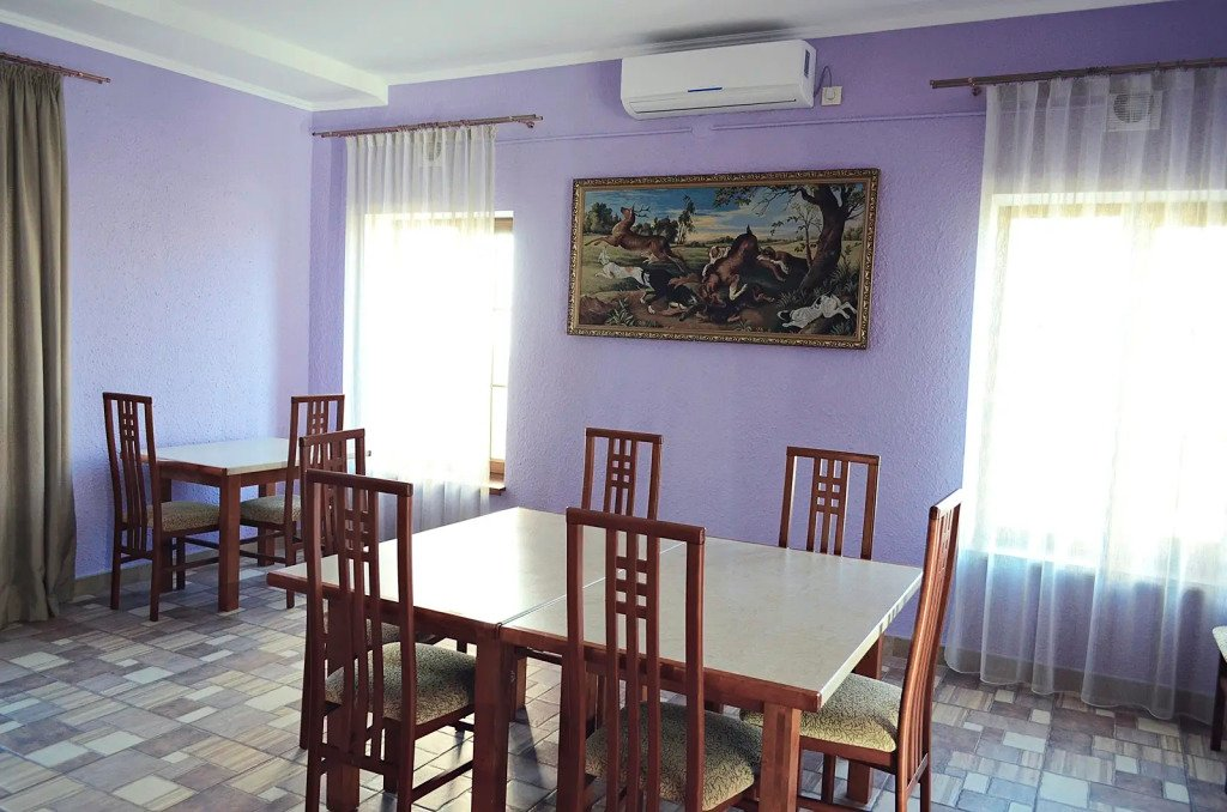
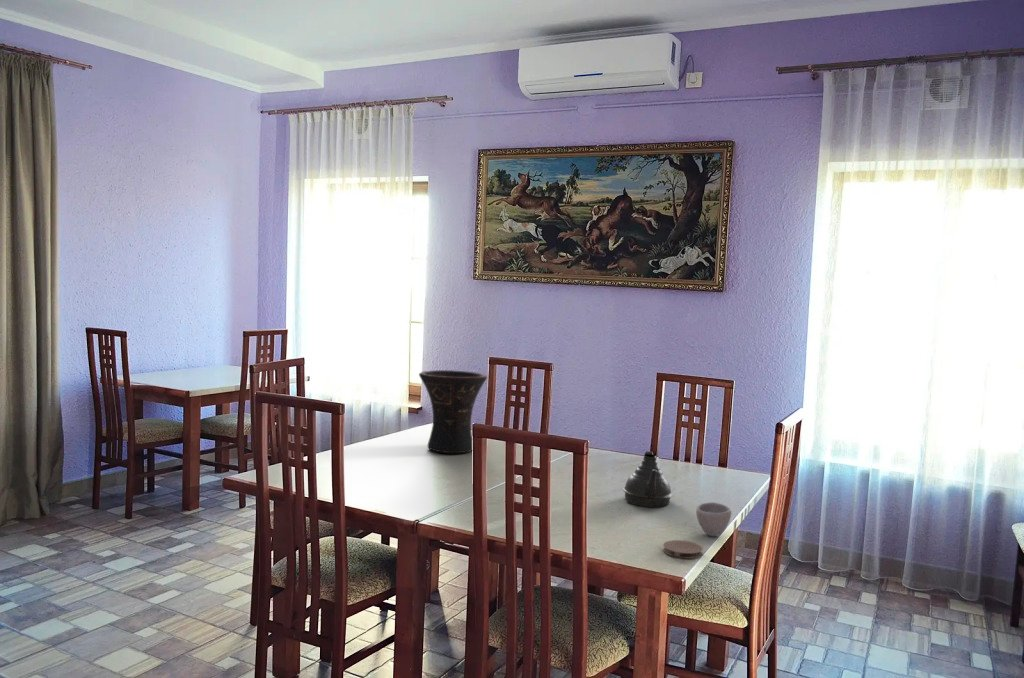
+ vase [418,369,488,454]
+ cup [695,501,733,537]
+ coaster [662,539,704,560]
+ teapot [622,450,674,508]
